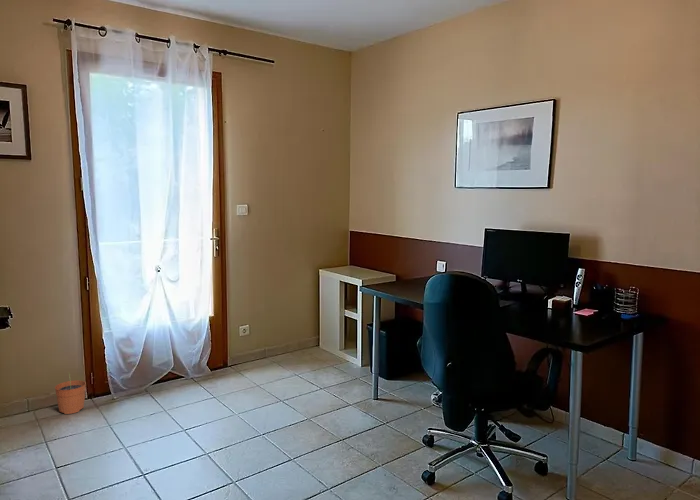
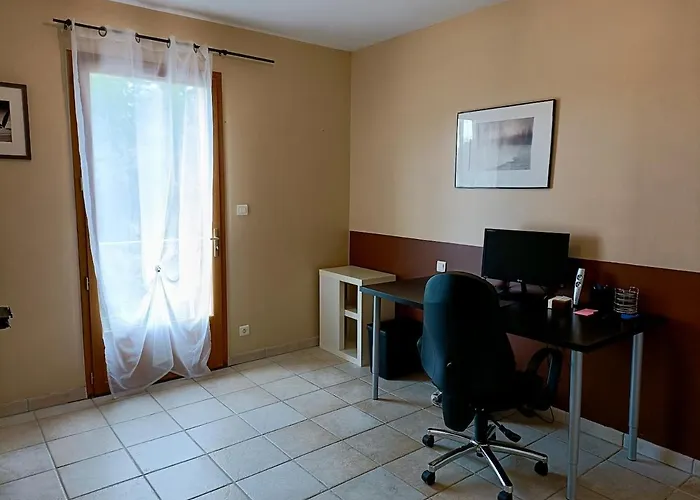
- plant pot [54,371,87,415]
